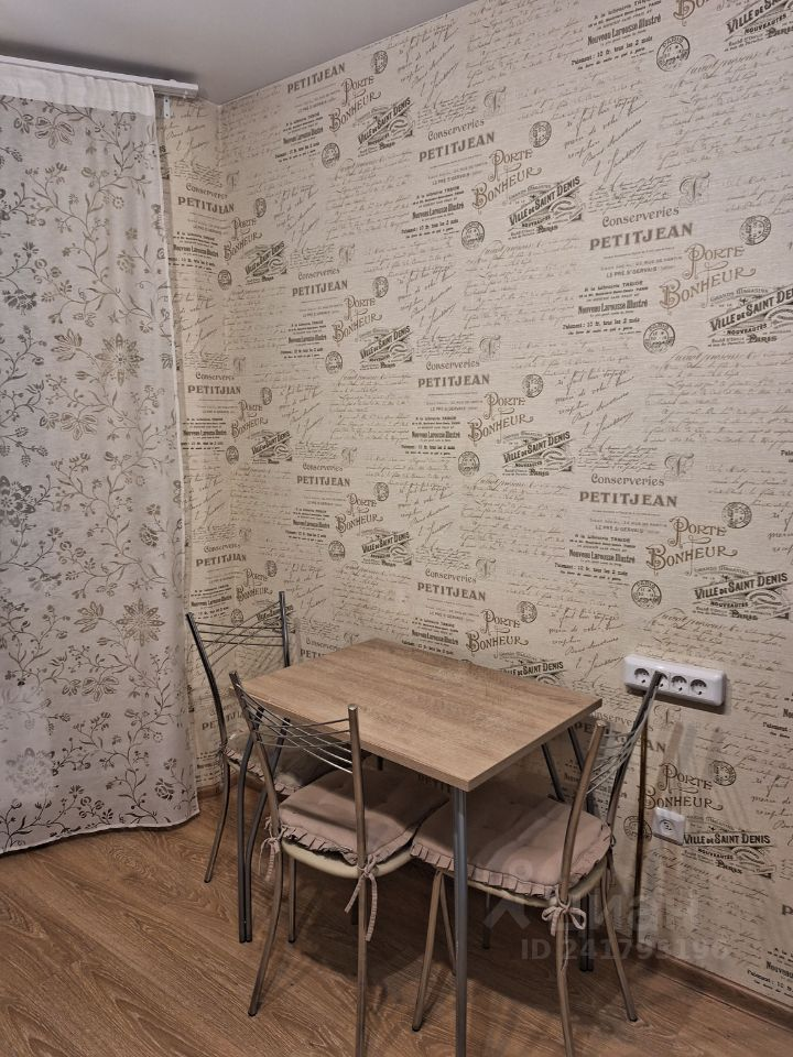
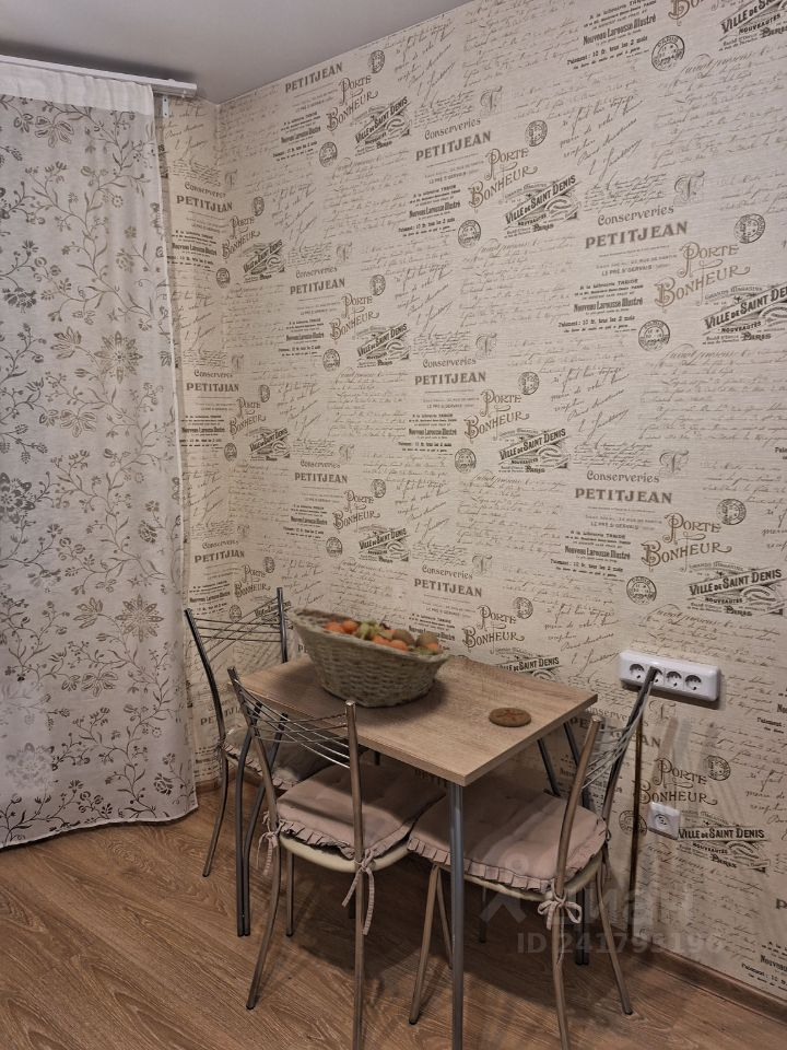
+ fruit basket [284,607,451,709]
+ coaster [488,707,532,727]
